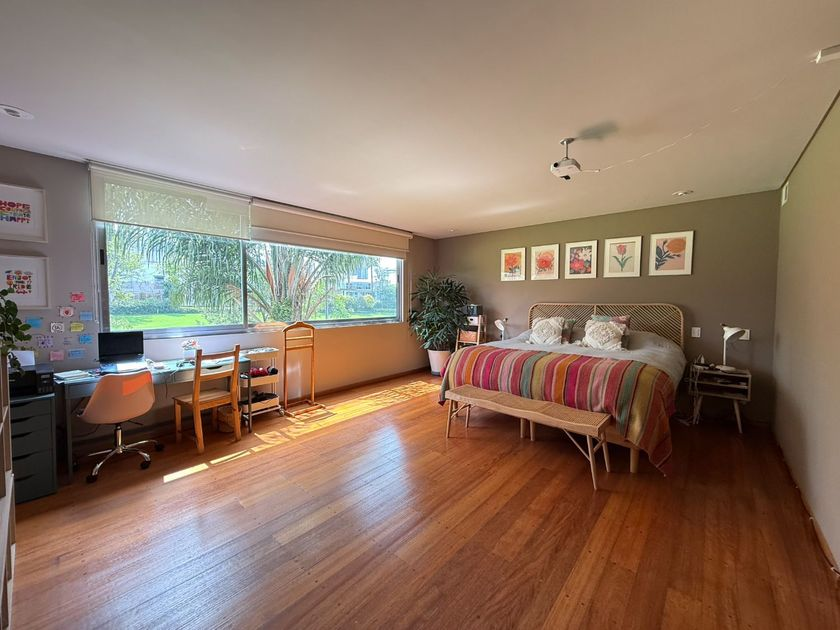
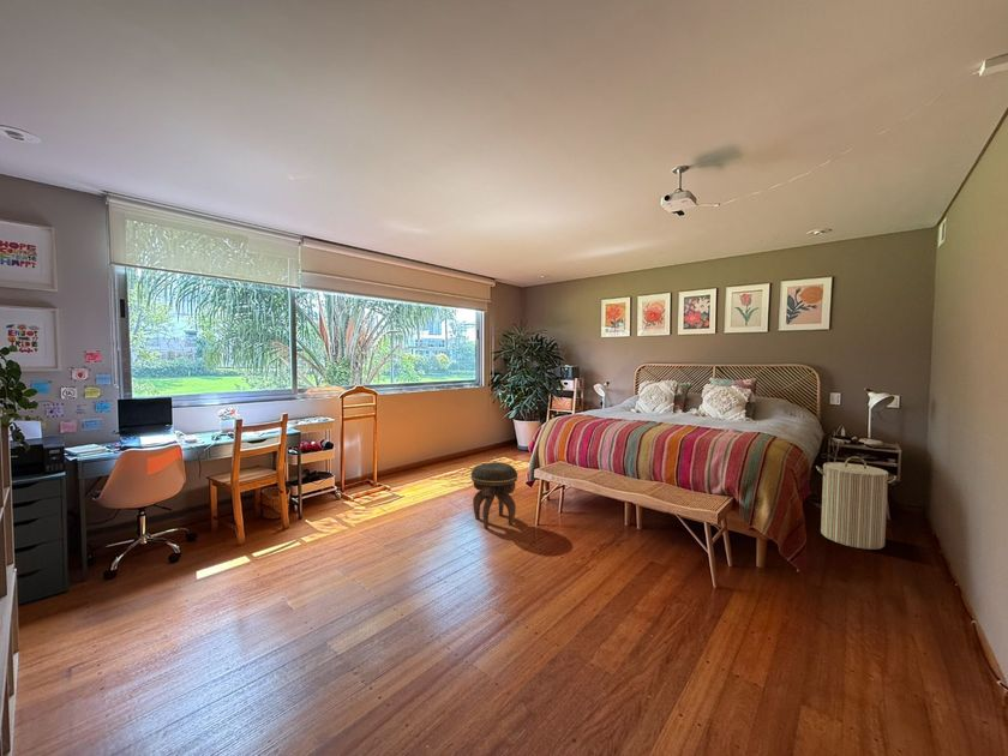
+ laundry hamper [815,456,898,551]
+ footstool [470,461,518,530]
